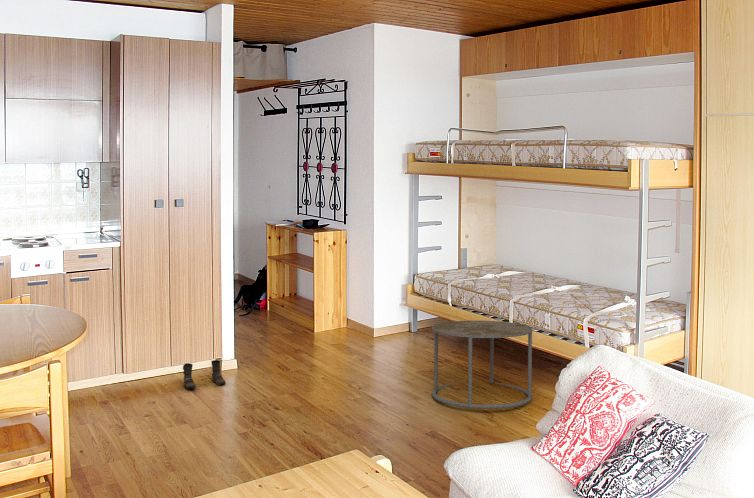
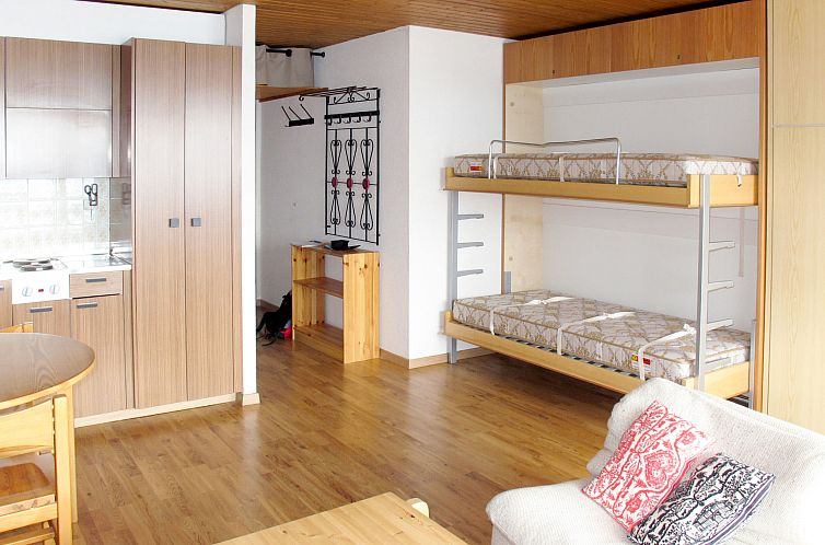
- boots [182,359,227,390]
- side table [431,320,534,410]
